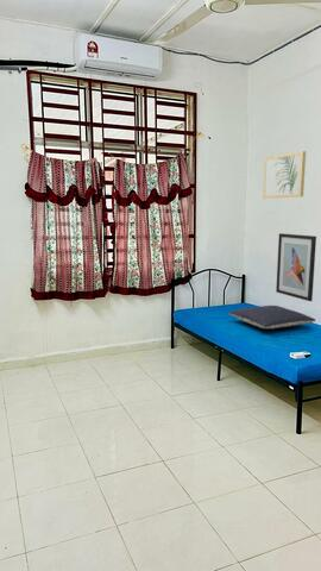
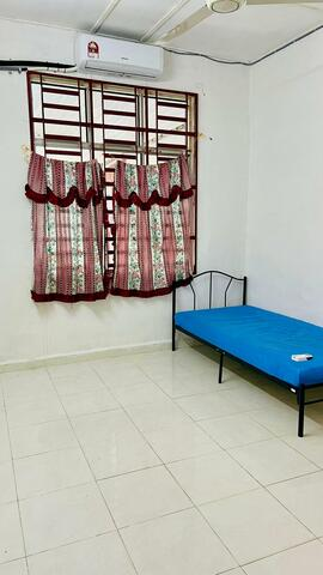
- wall art [275,232,317,302]
- pillow [228,305,316,330]
- wall art [262,150,307,200]
